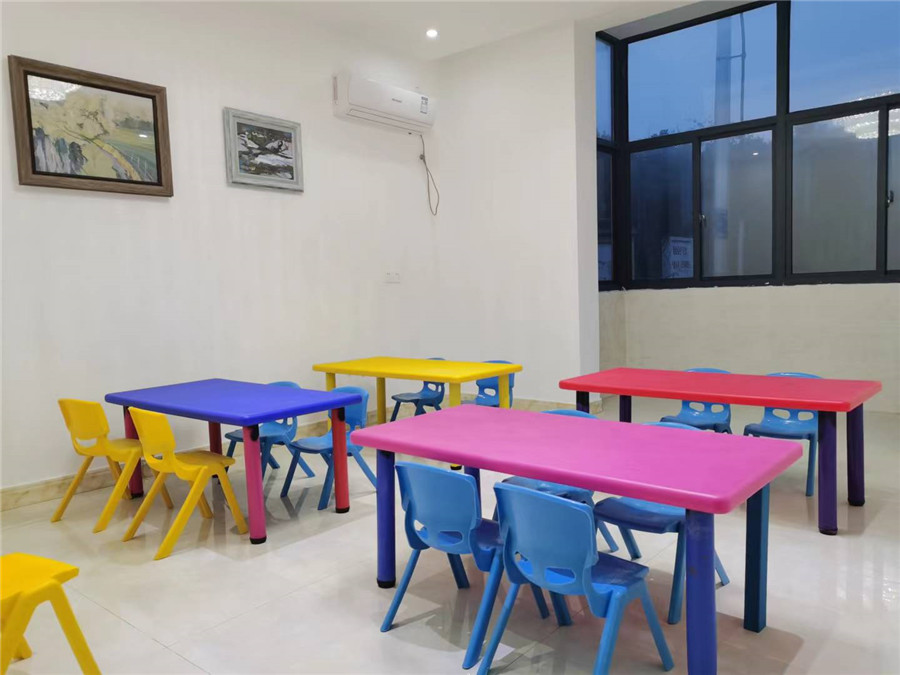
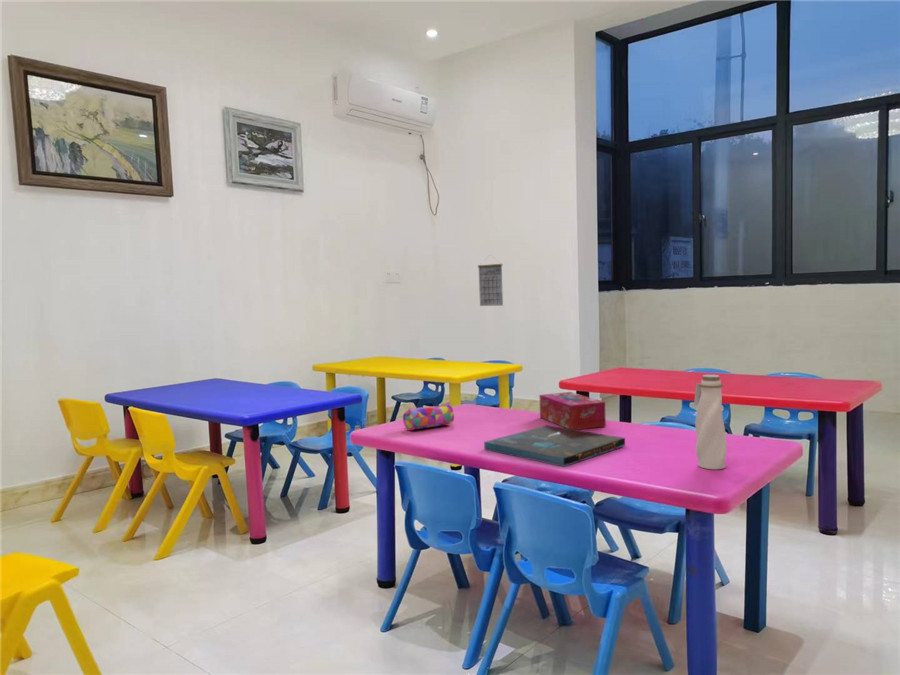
+ pencil case [402,401,455,431]
+ board game [483,424,626,468]
+ calendar [477,255,504,307]
+ tissue box [538,391,607,430]
+ water bottle [693,374,728,470]
